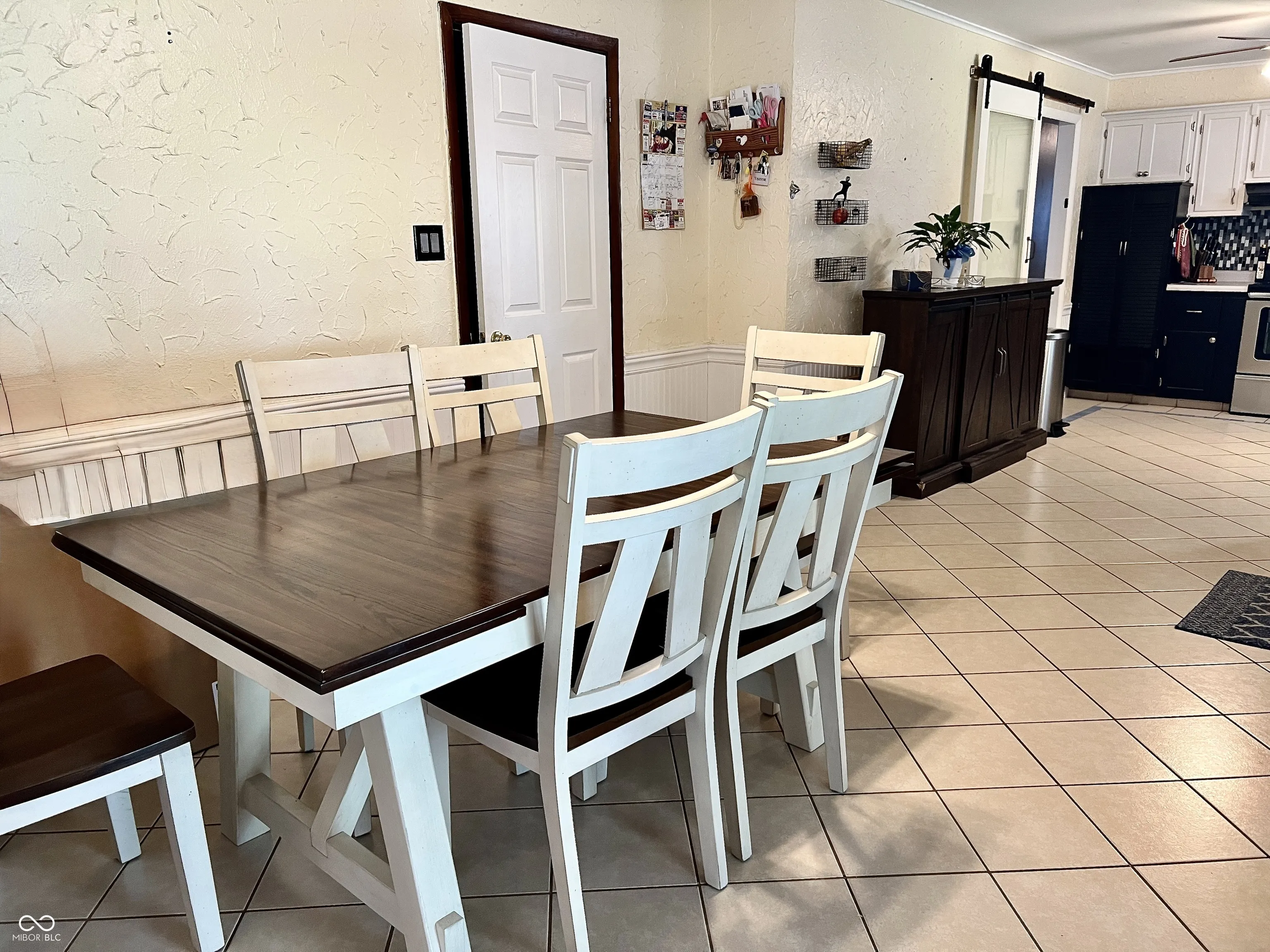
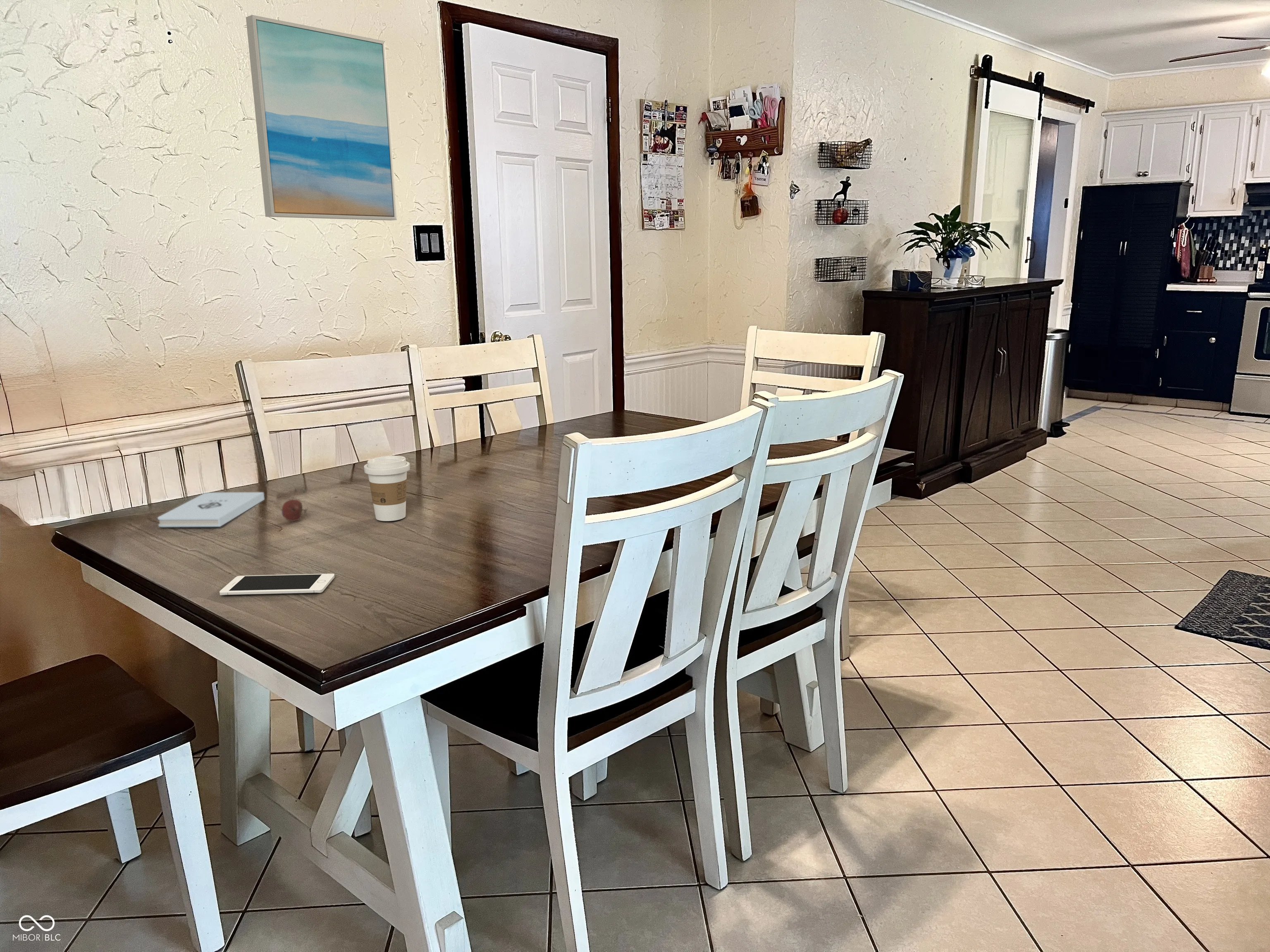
+ coffee cup [363,455,411,521]
+ fruit [281,486,308,521]
+ notepad [157,492,265,527]
+ cell phone [219,573,335,595]
+ wall art [246,14,397,221]
